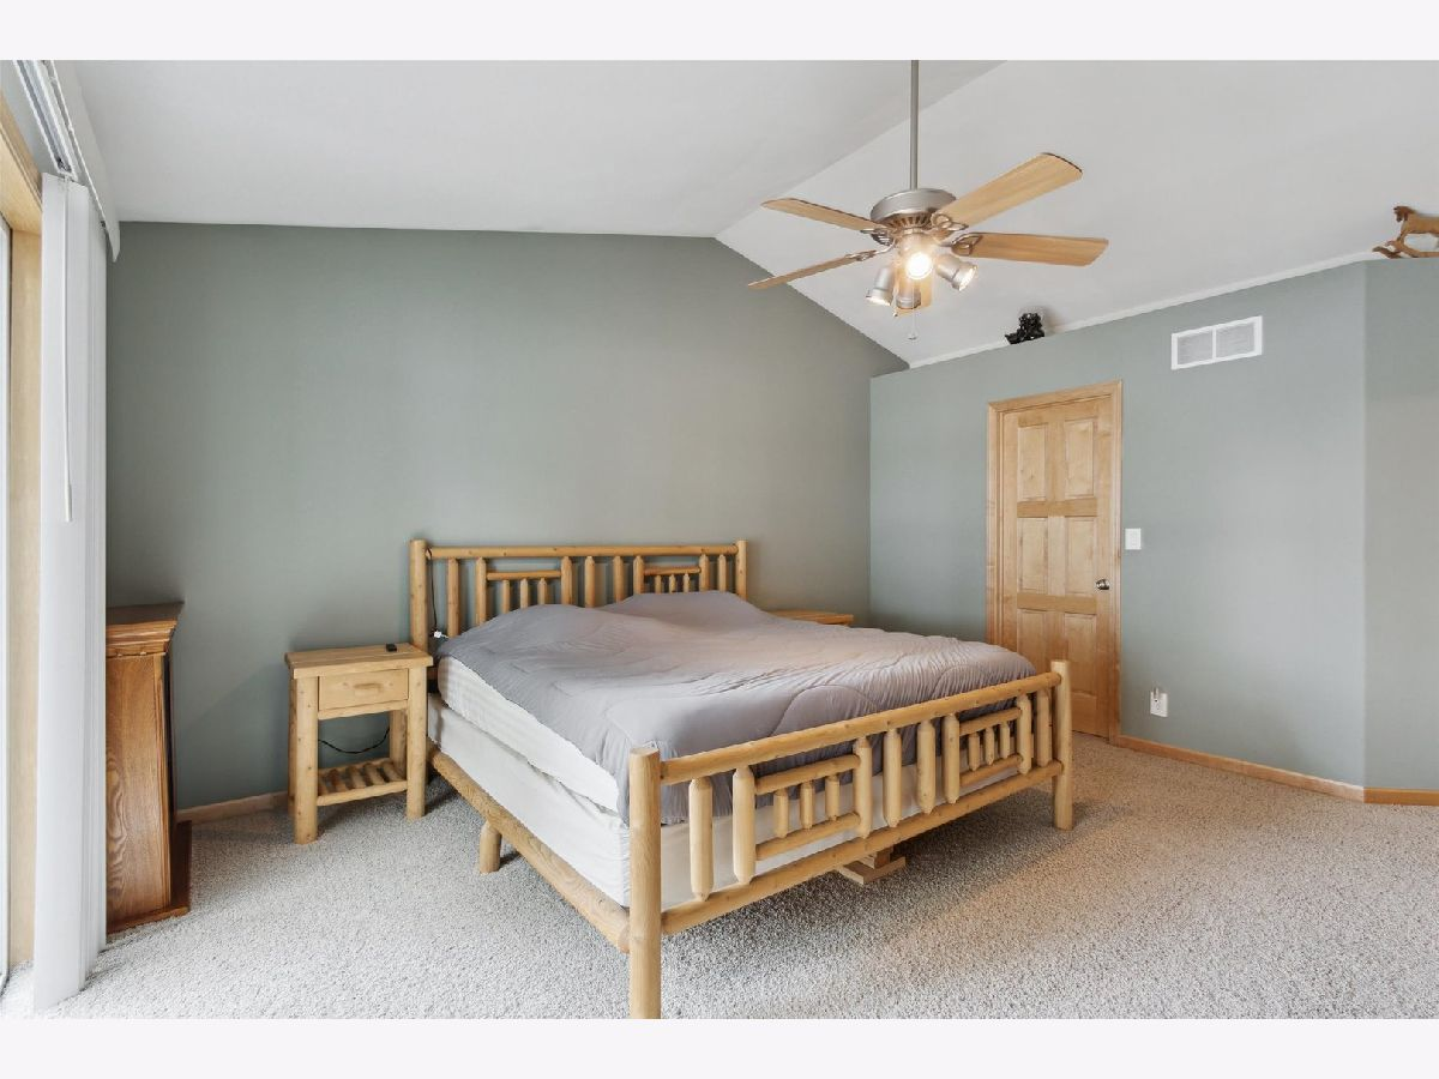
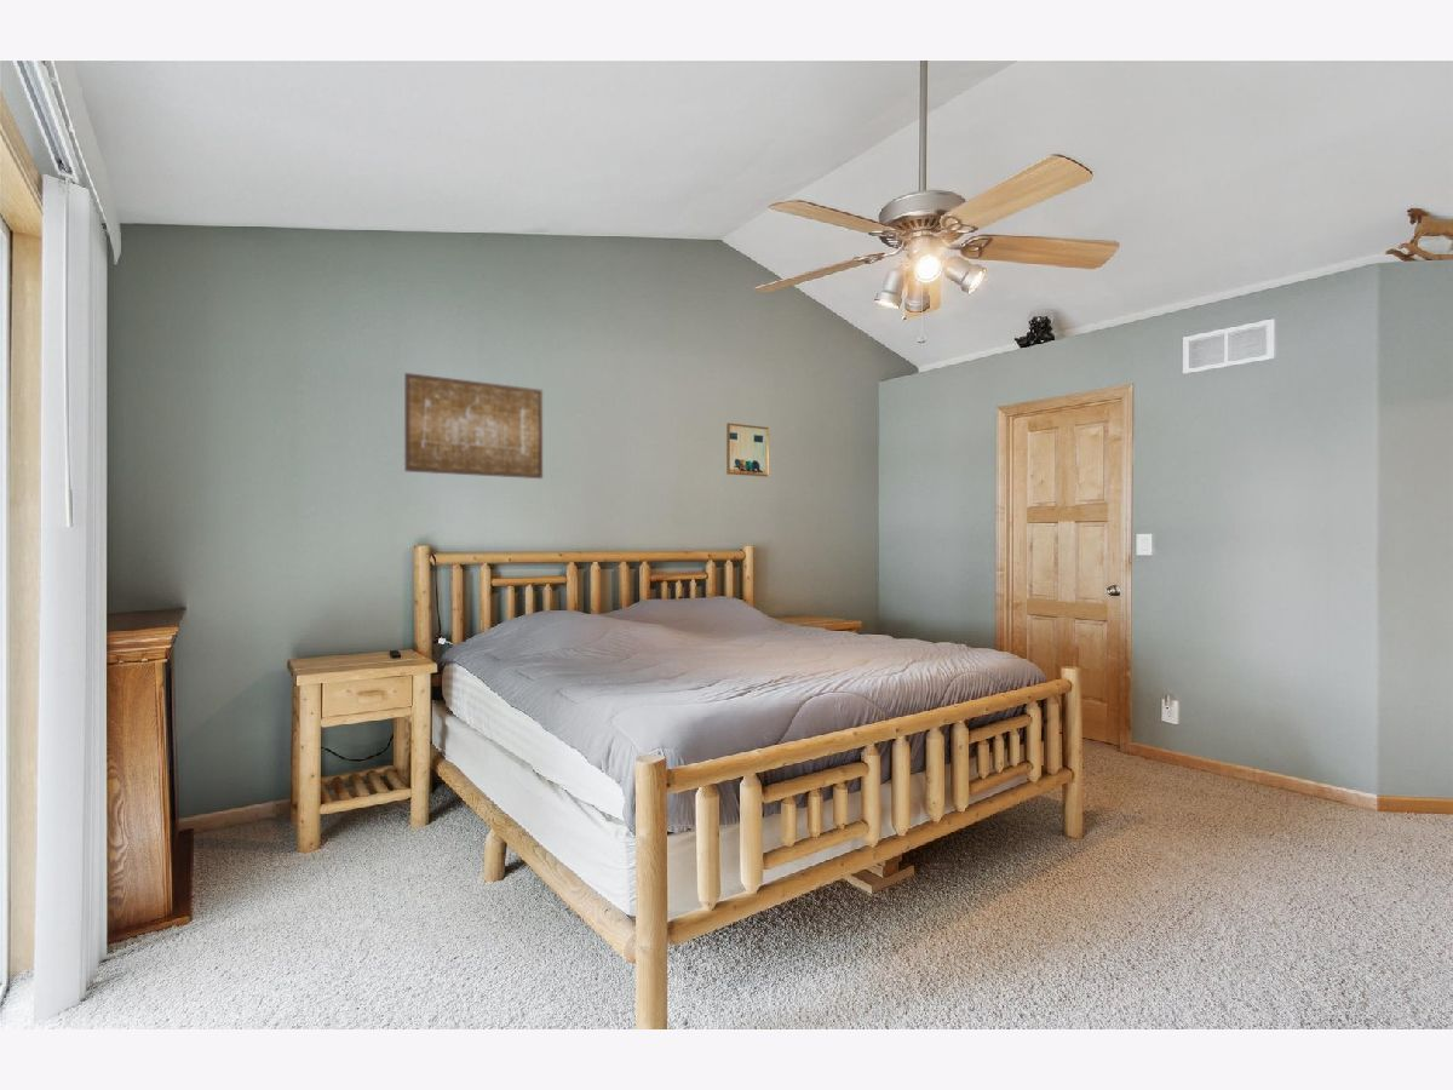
+ wall art [403,372,544,480]
+ wall art [725,421,770,478]
